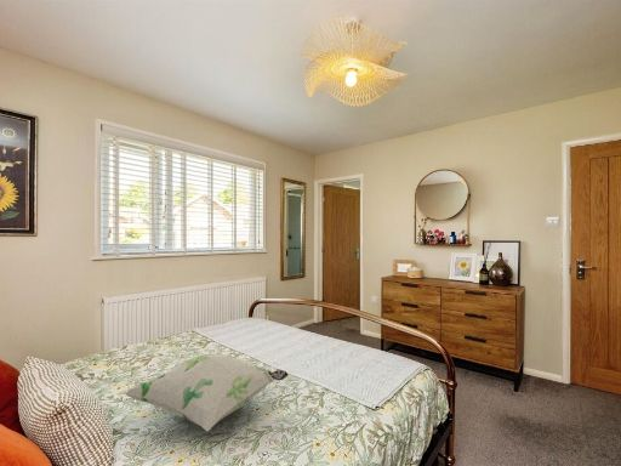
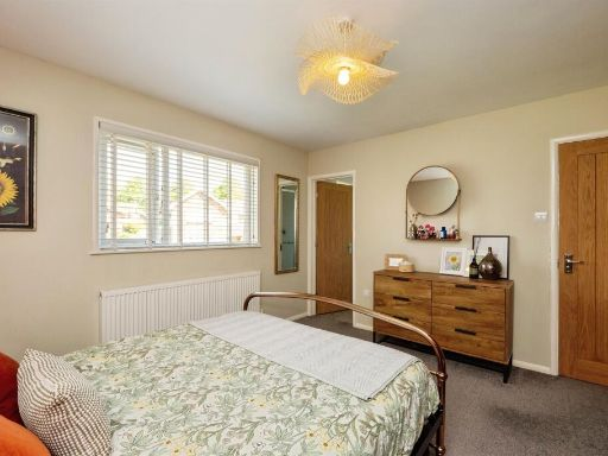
- decorative pillow [124,353,290,432]
